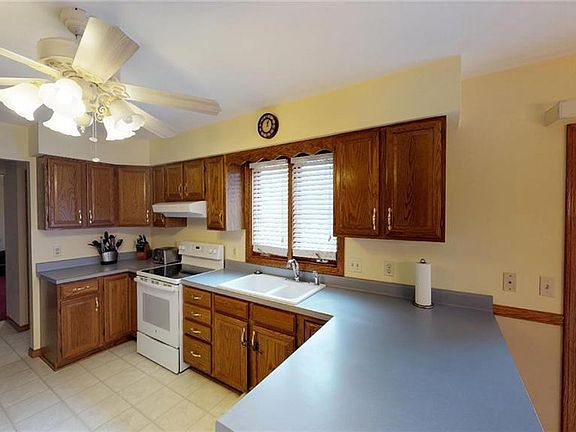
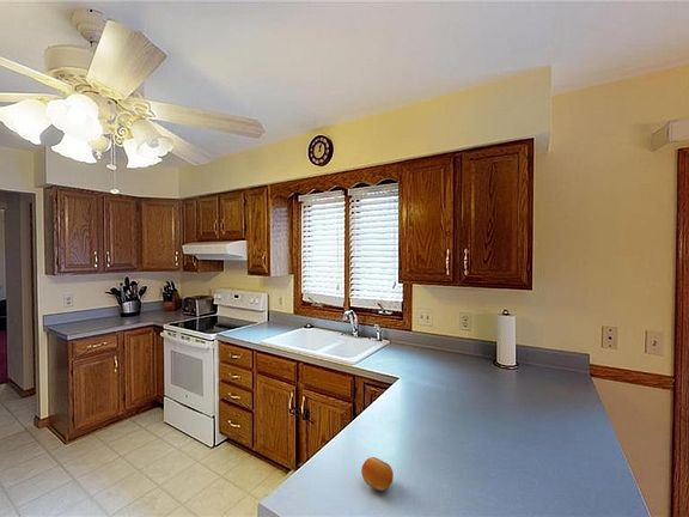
+ fruit [360,456,395,492]
